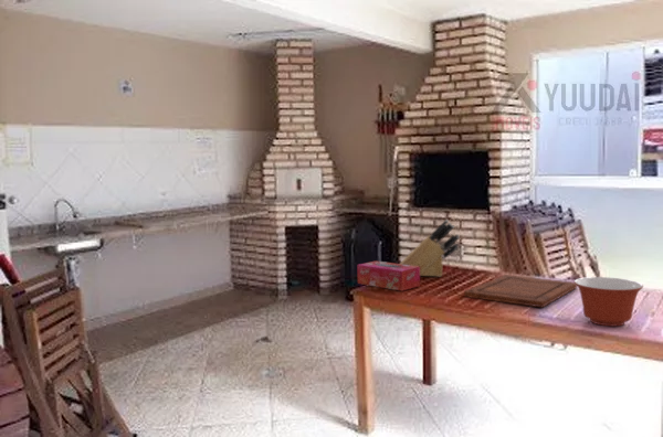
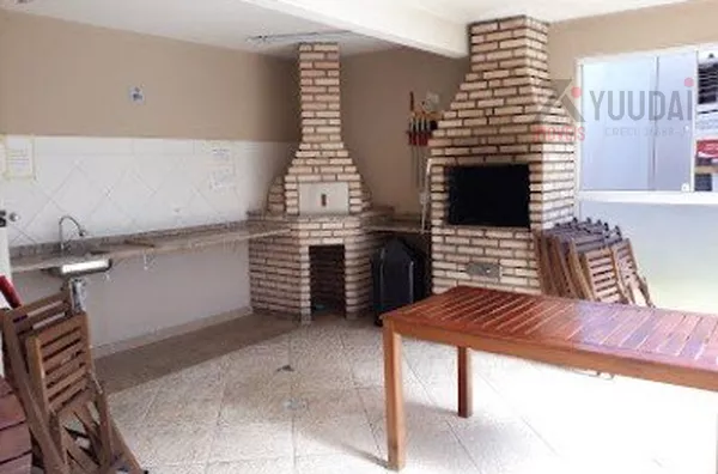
- tissue box [356,260,421,292]
- knife block [399,218,461,278]
- mixing bowl [573,276,644,327]
- cutting board [463,274,578,308]
